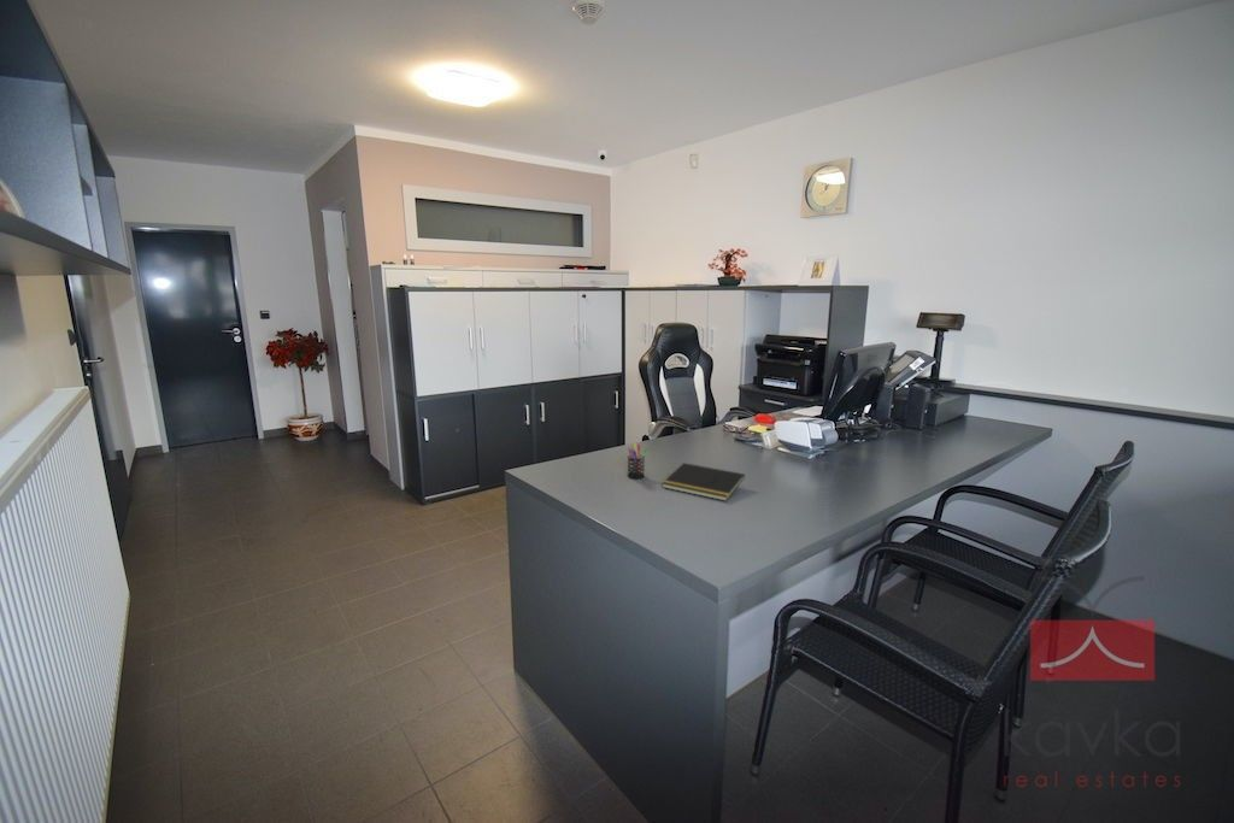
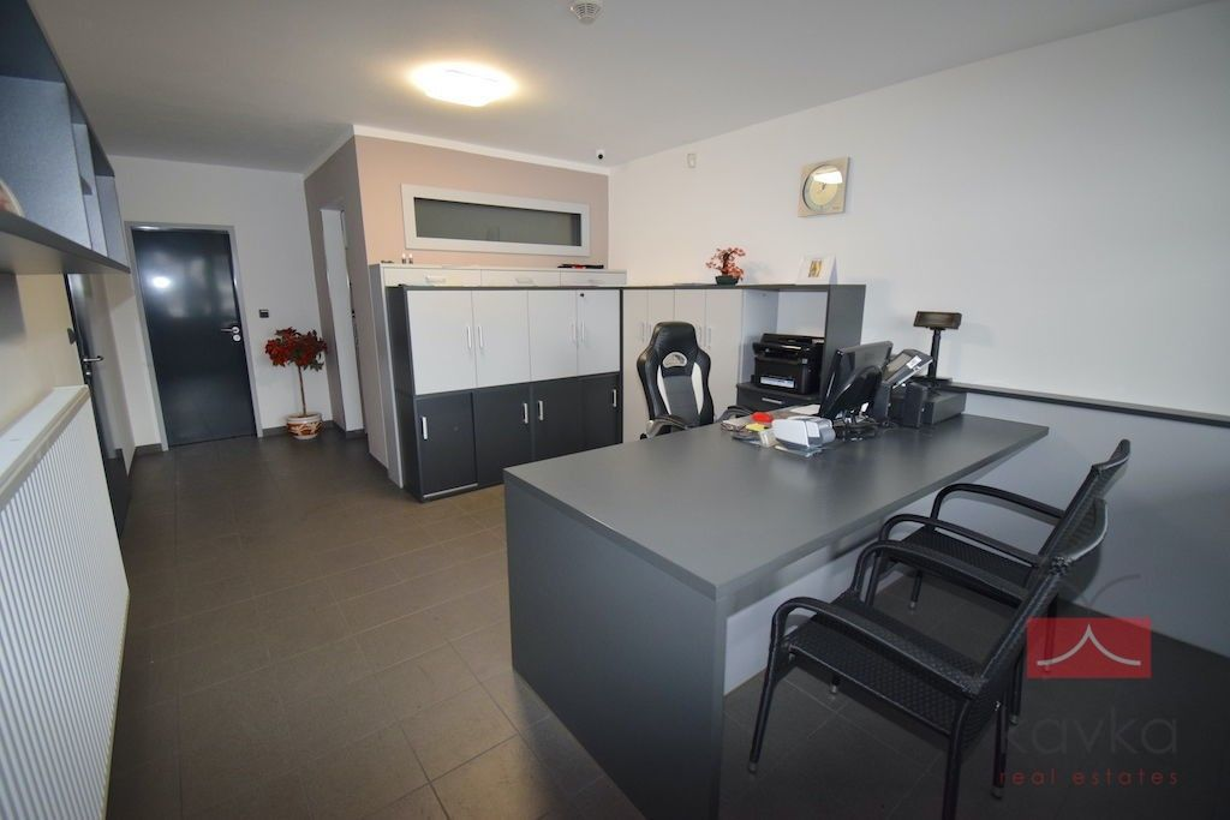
- notepad [660,462,746,502]
- pen holder [627,442,650,480]
